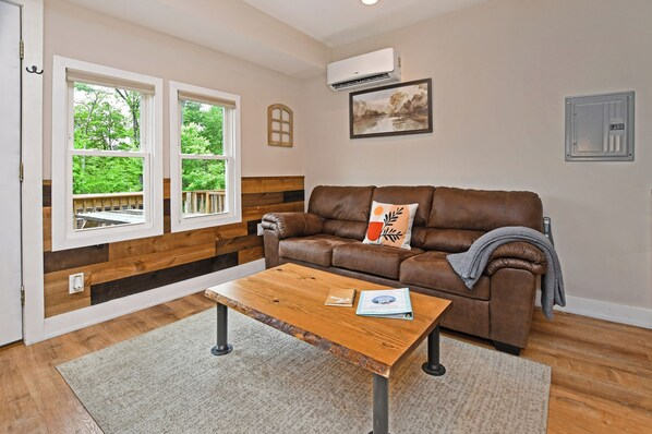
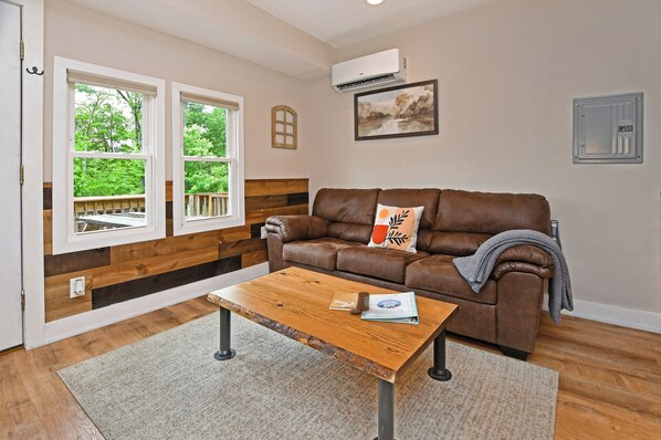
+ candle [349,291,370,314]
